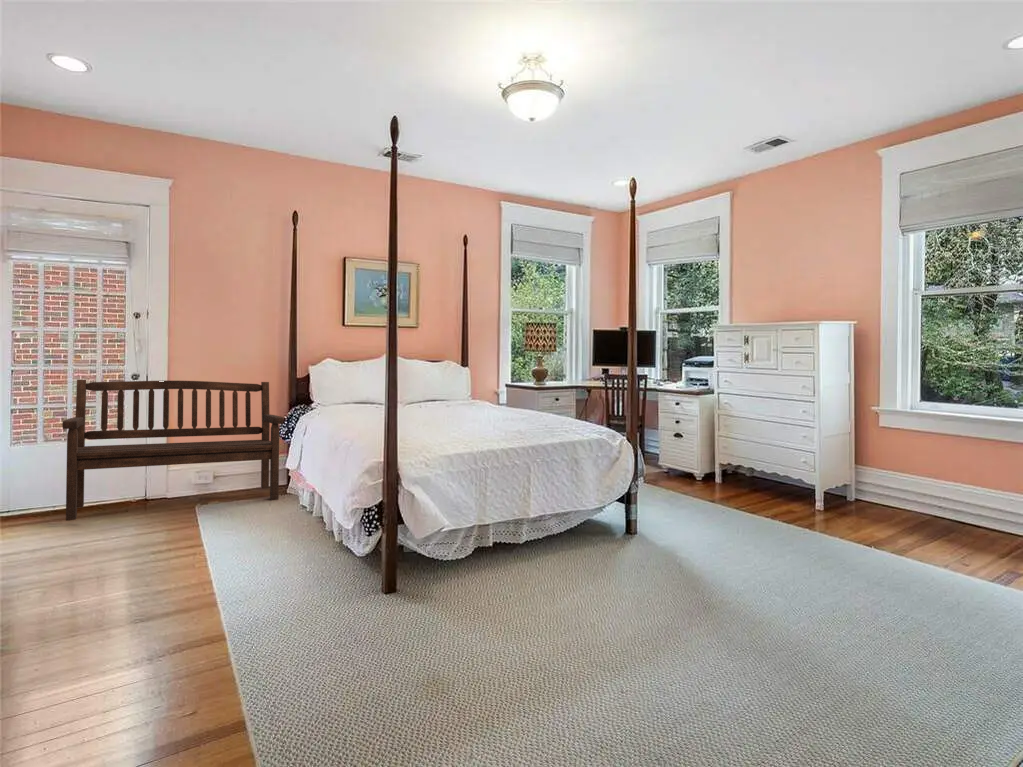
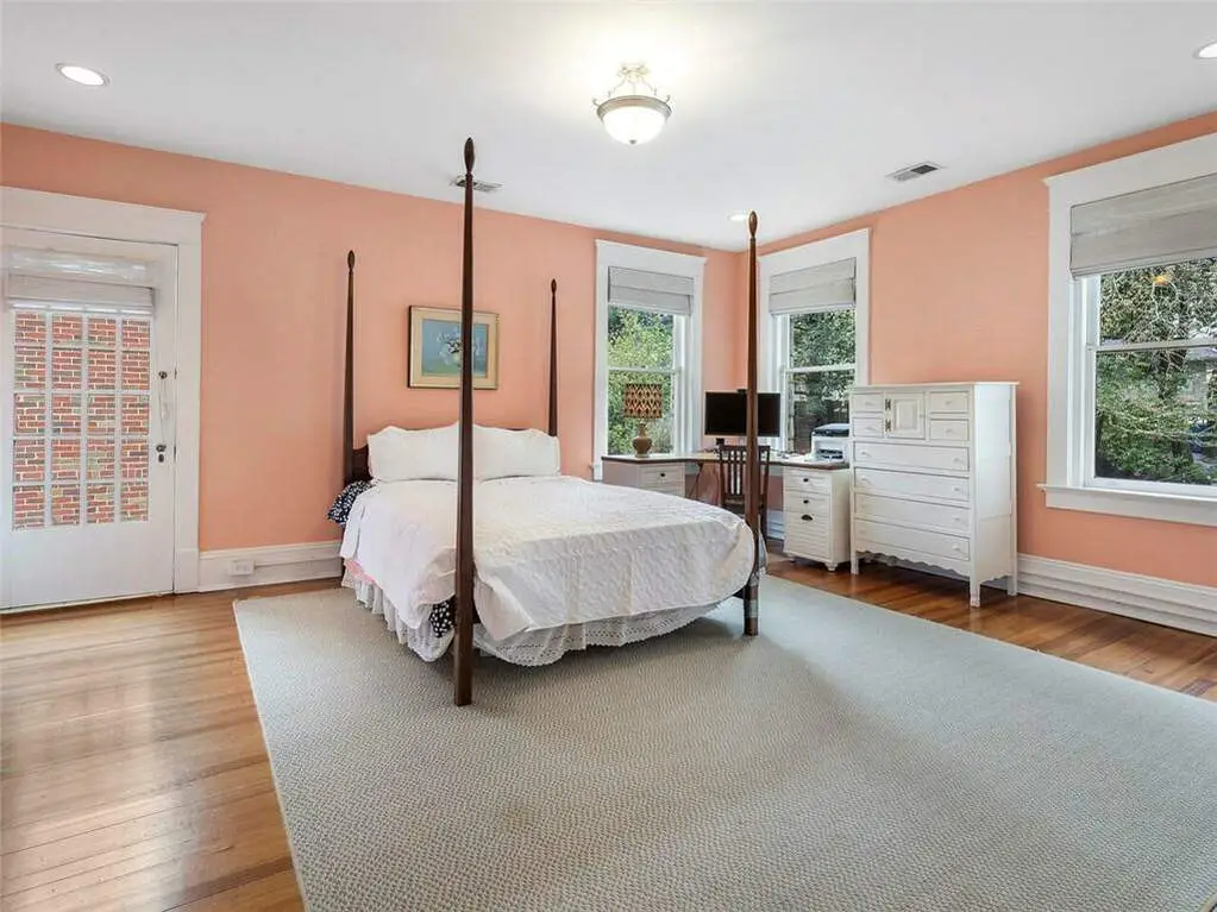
- bench [61,379,284,522]
